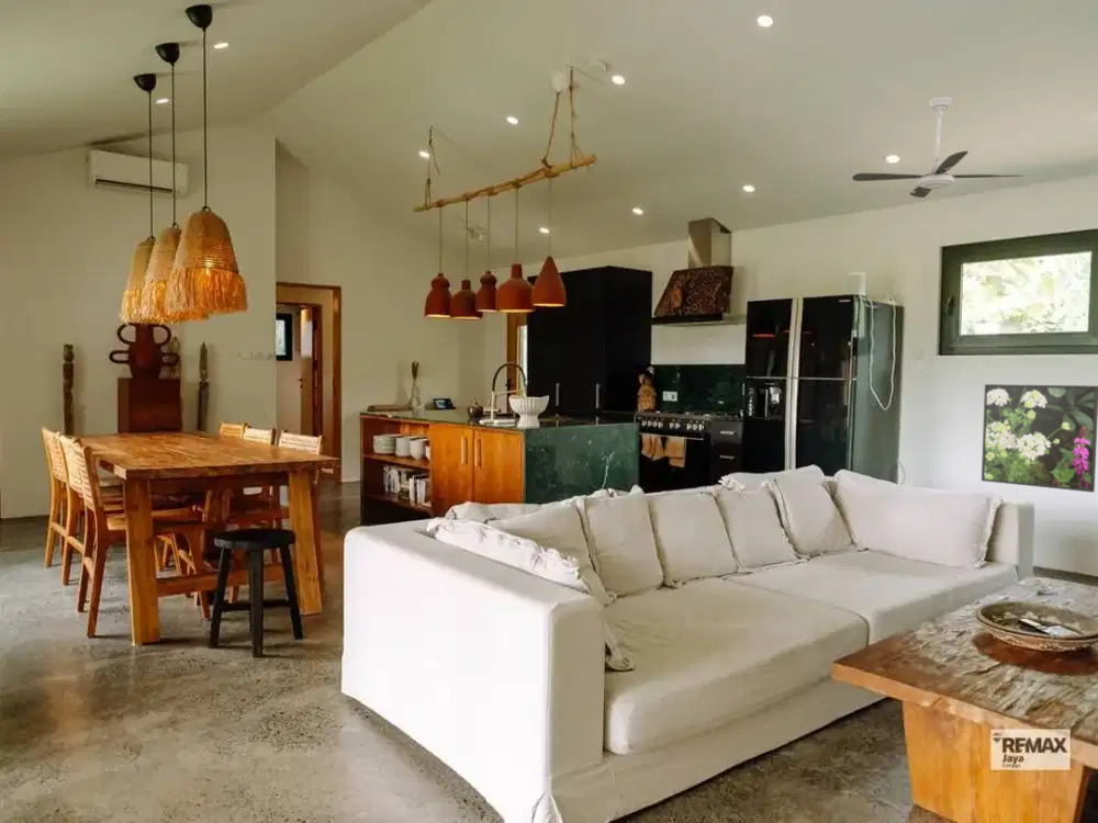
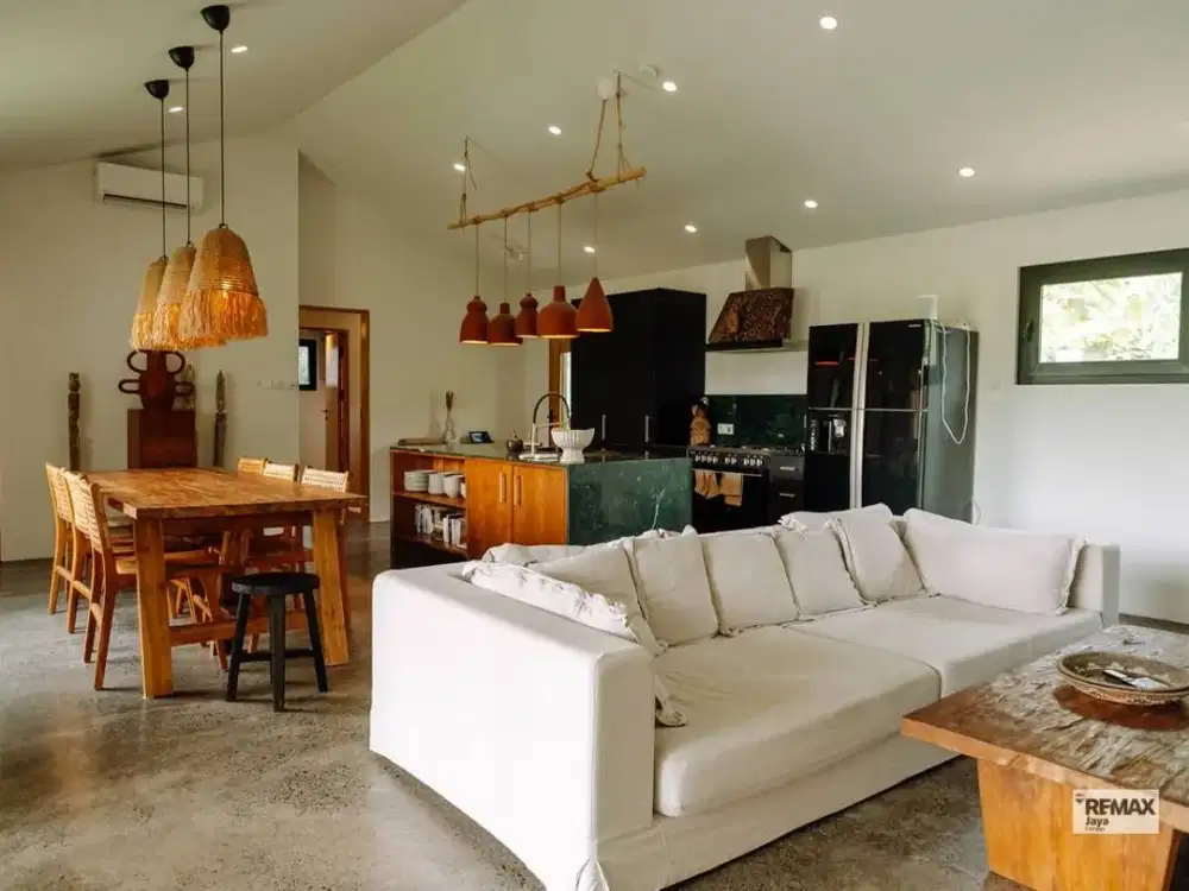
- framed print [981,383,1098,494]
- ceiling fan [851,95,1024,199]
